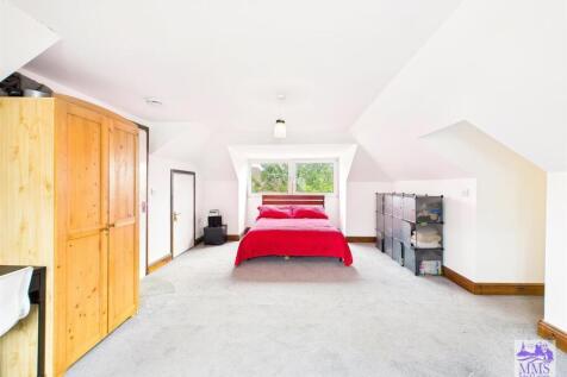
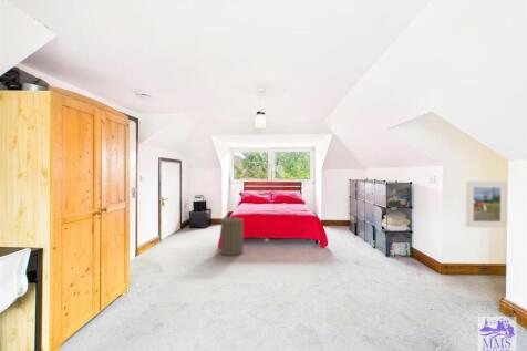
+ laundry hamper [219,214,245,257]
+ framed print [465,180,508,229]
